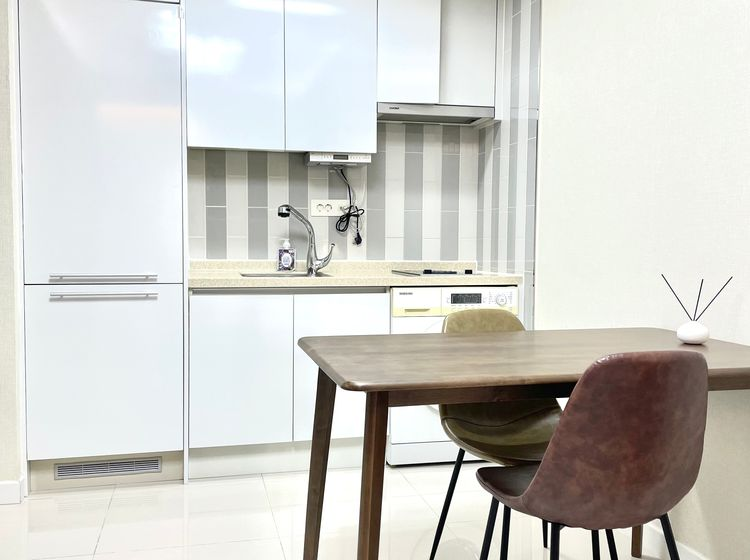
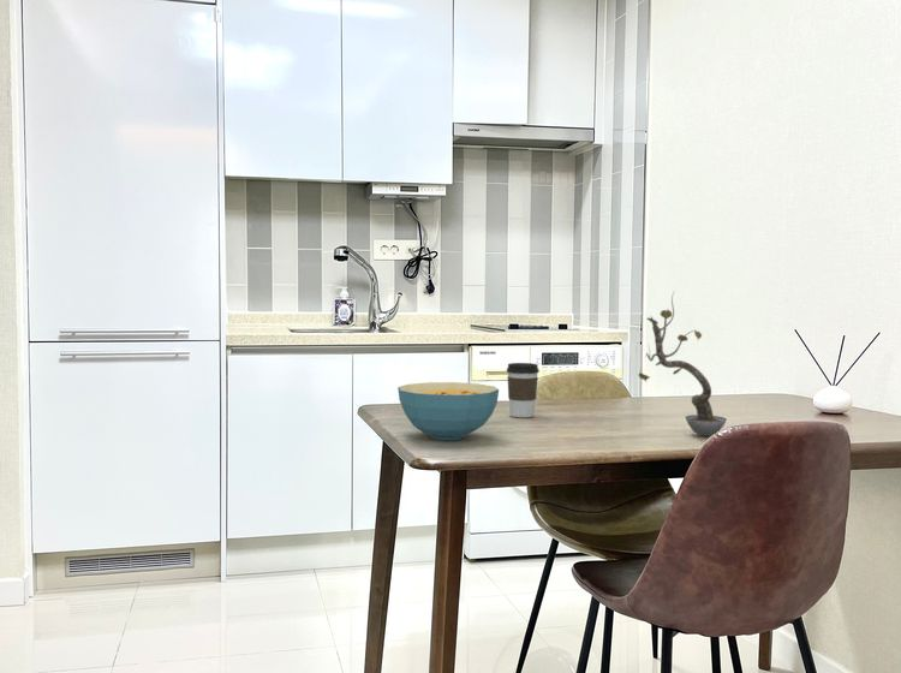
+ plant [638,292,728,437]
+ coffee cup [506,362,541,418]
+ cereal bowl [396,381,500,441]
